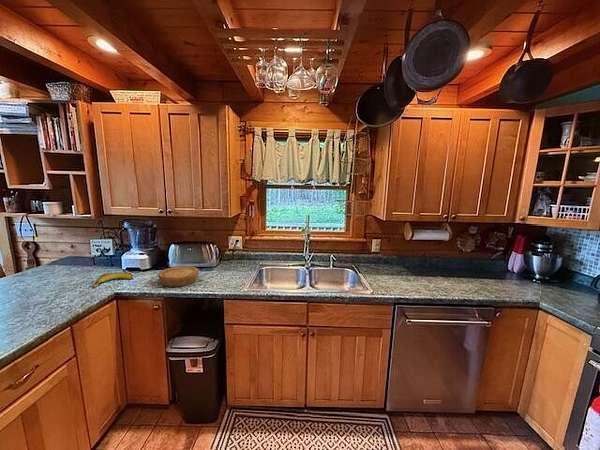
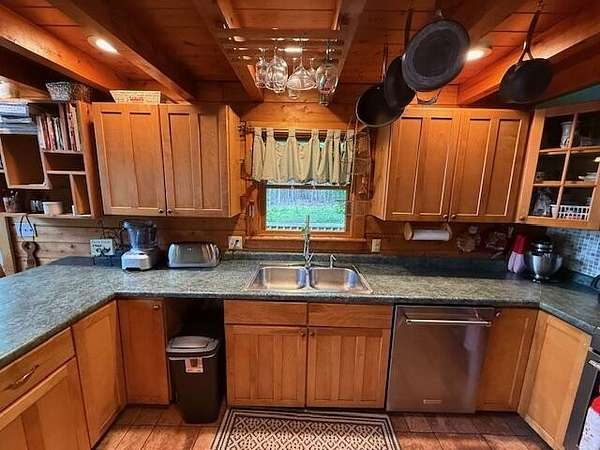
- banana [91,271,134,289]
- bowl [157,265,200,288]
